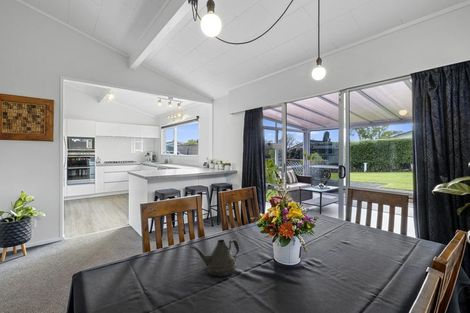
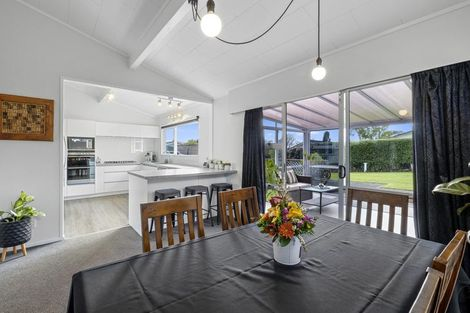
- teapot [190,238,240,278]
